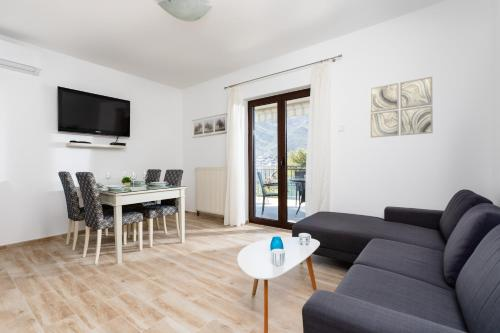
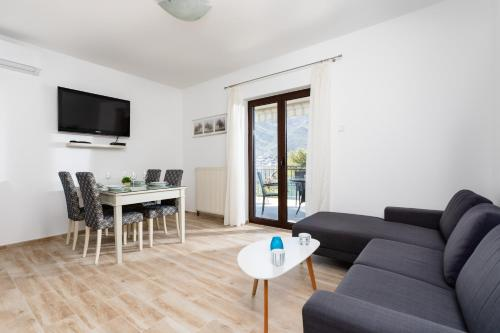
- wall art [369,76,434,139]
